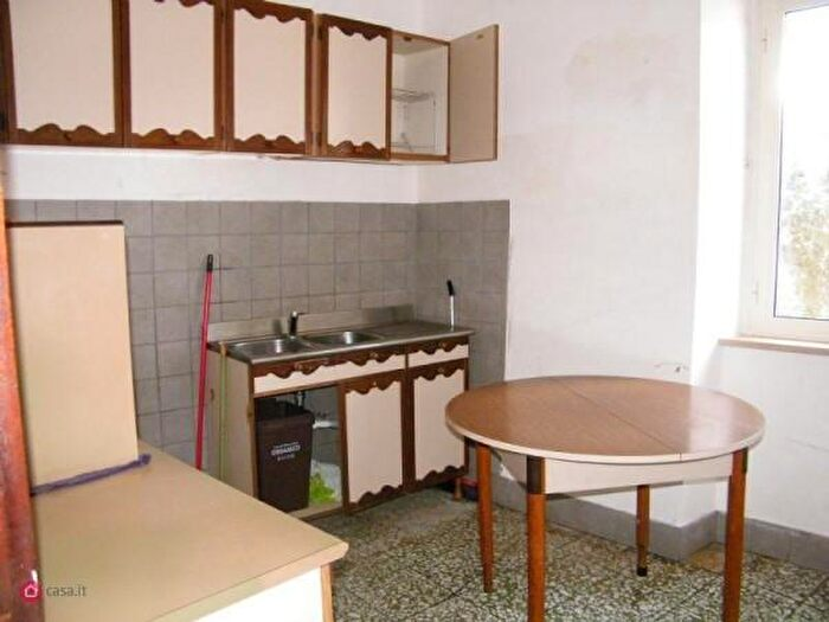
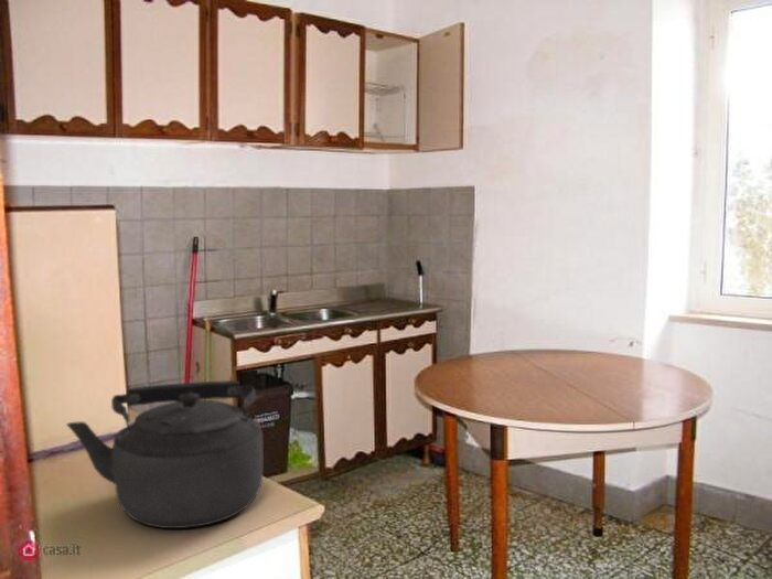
+ kettle [65,379,265,529]
